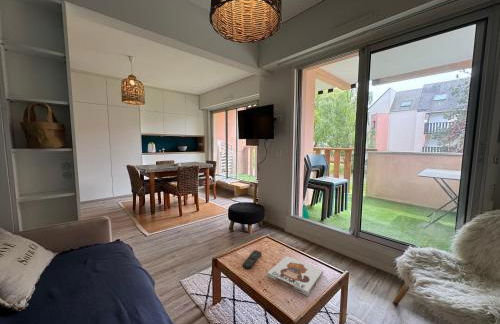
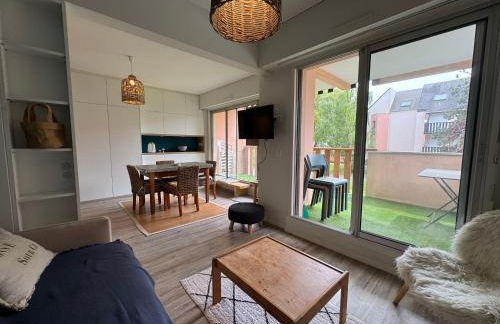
- remote control [242,250,262,270]
- board game [266,255,324,297]
